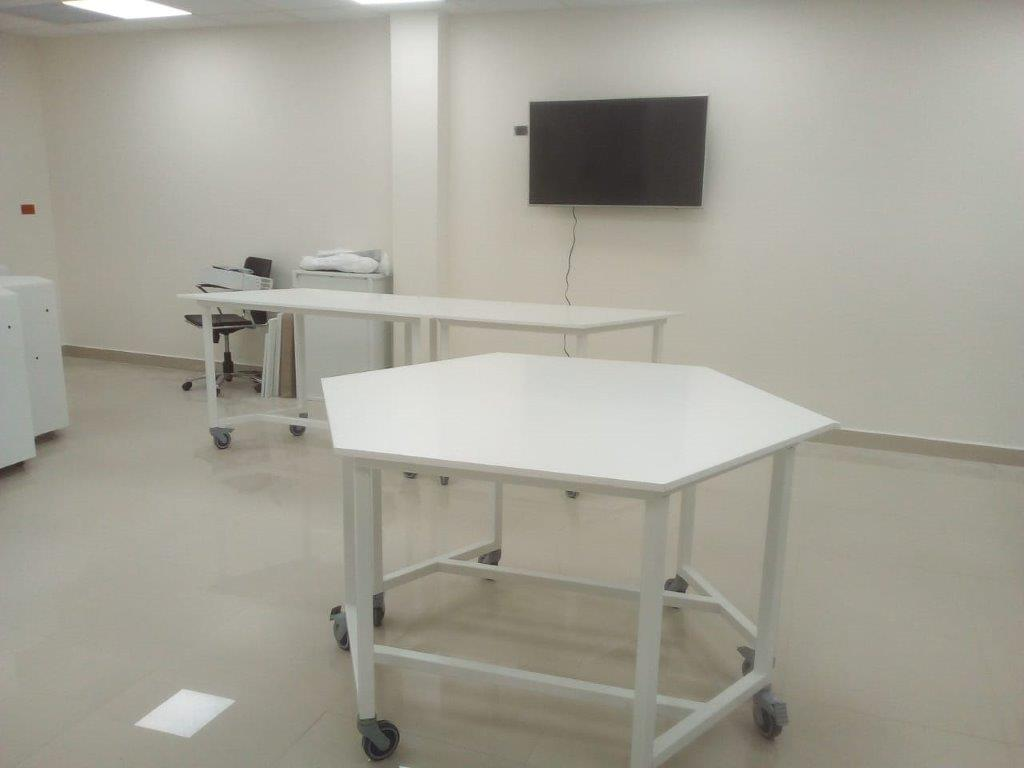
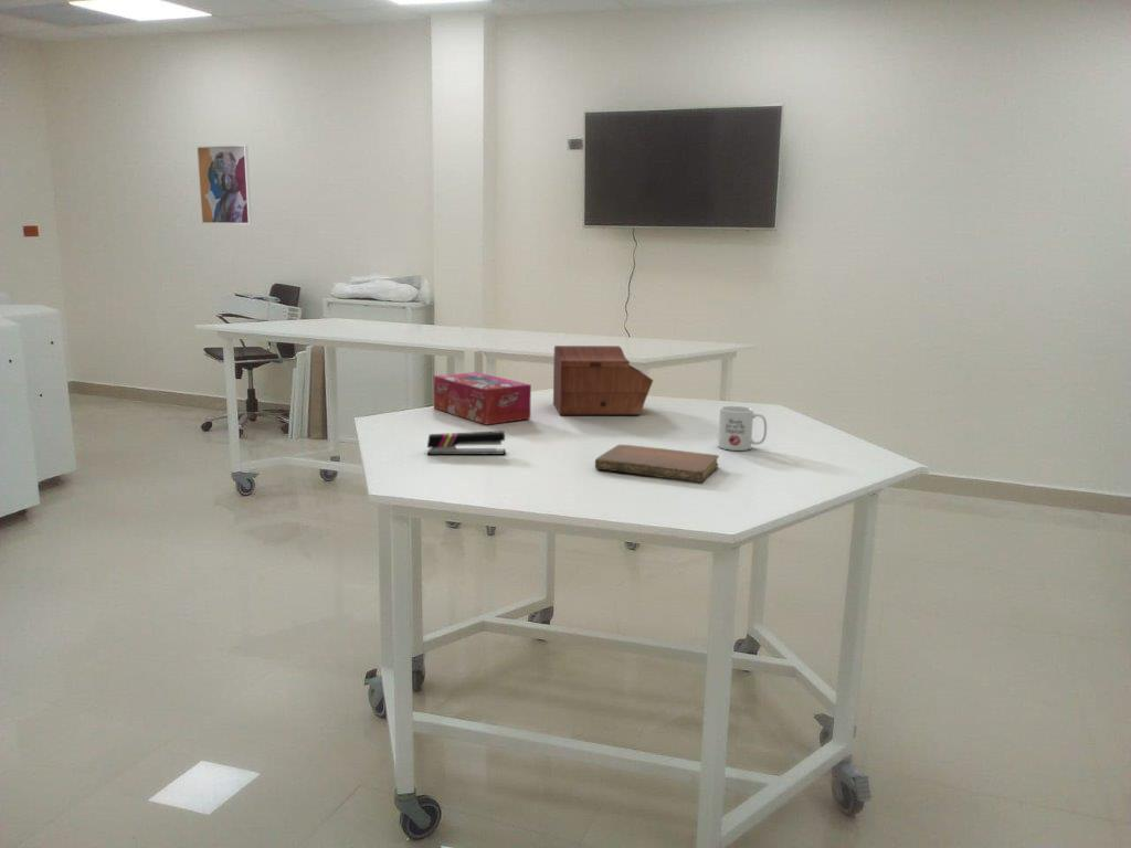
+ stapler [426,430,507,456]
+ sewing box [552,344,654,416]
+ mug [717,405,768,452]
+ tissue box [433,371,532,426]
+ notebook [594,444,720,484]
+ wall art [195,144,253,225]
